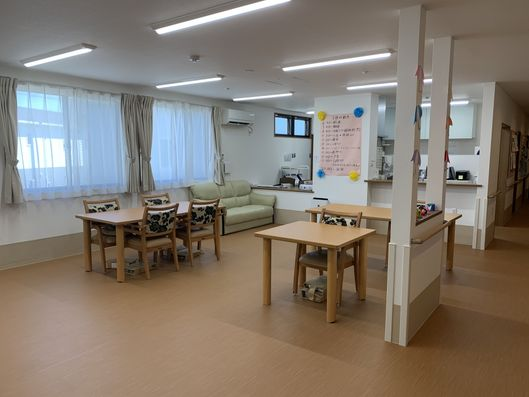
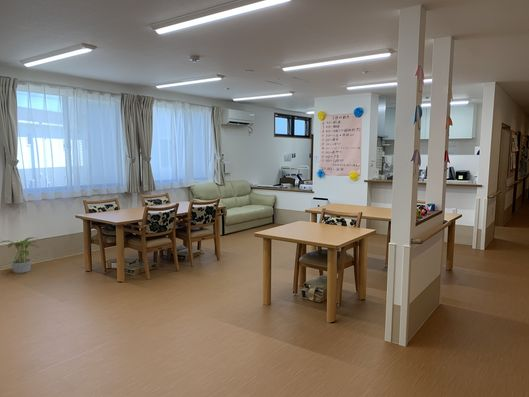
+ potted plant [0,236,40,274]
